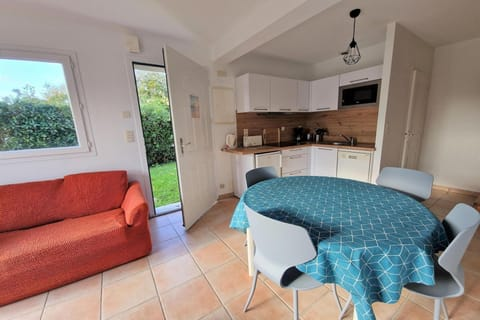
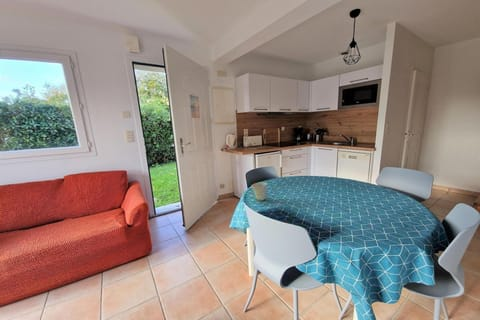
+ cup [250,181,268,201]
